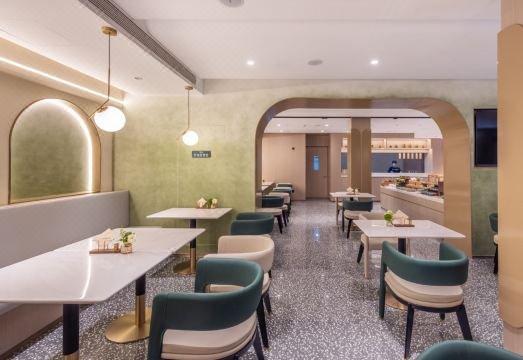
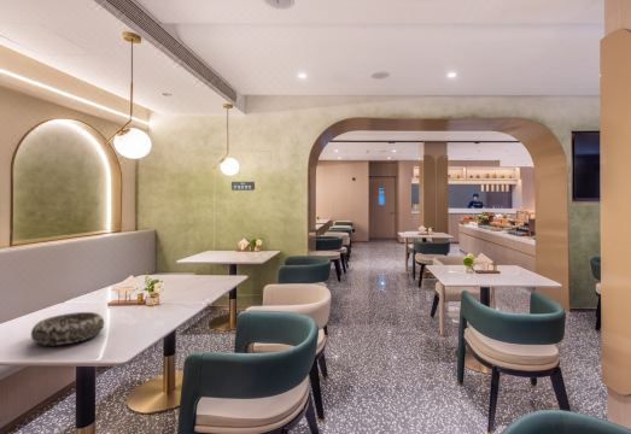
+ decorative bowl [30,311,105,346]
